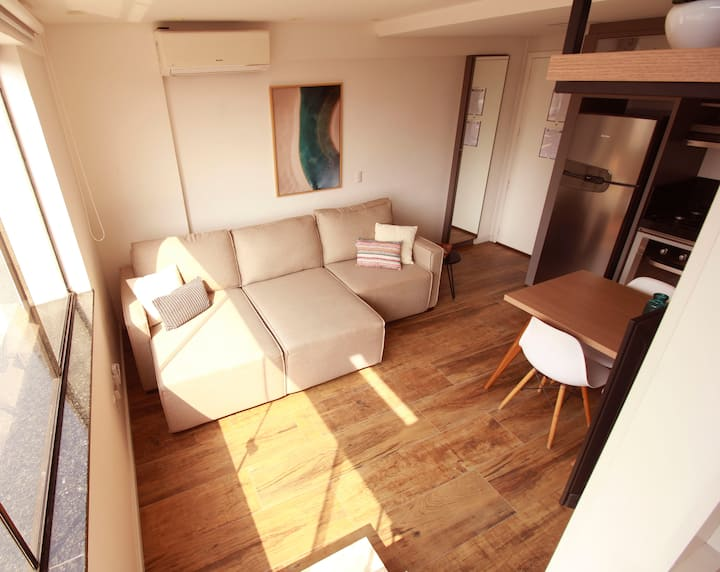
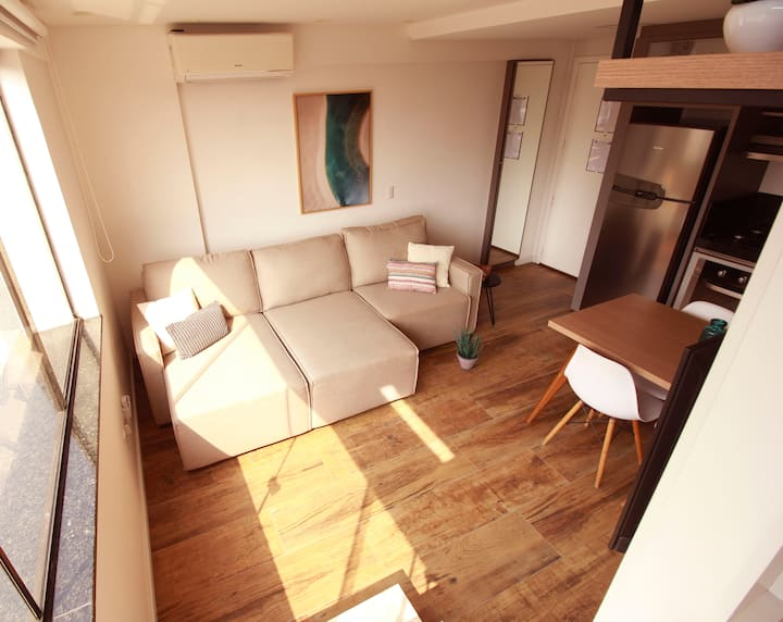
+ potted plant [452,326,485,371]
